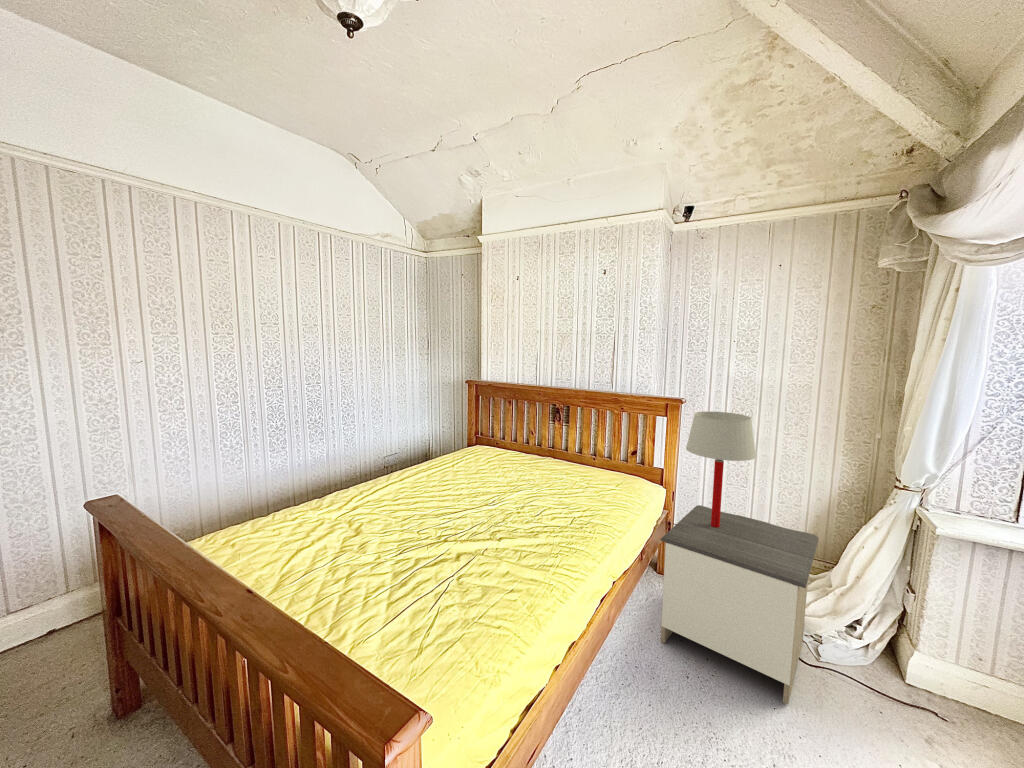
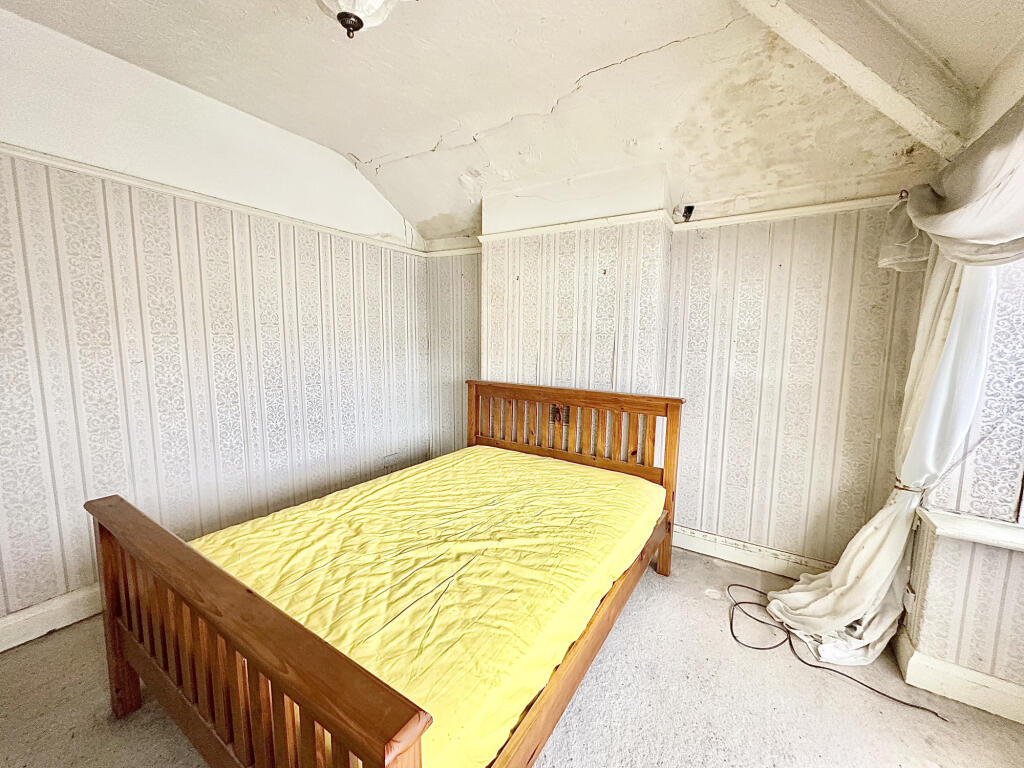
- table lamp [685,410,757,528]
- nightstand [660,504,820,705]
